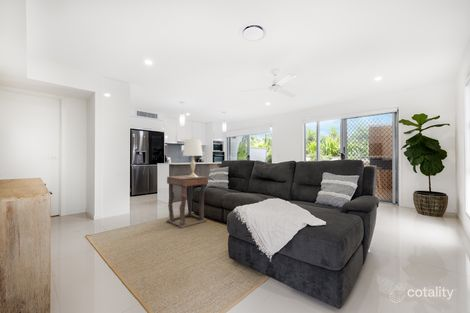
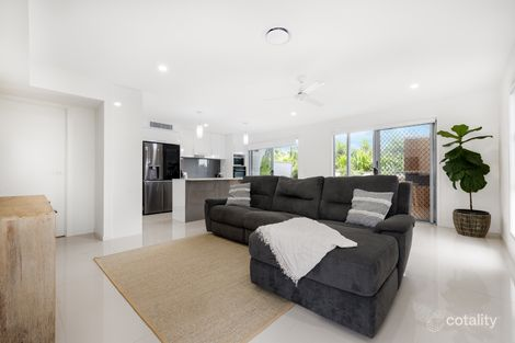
- side table [166,174,209,229]
- lamp [182,138,204,177]
